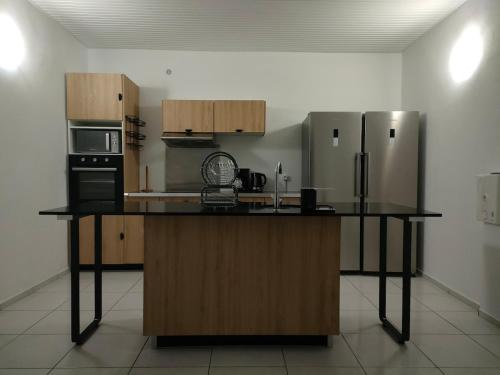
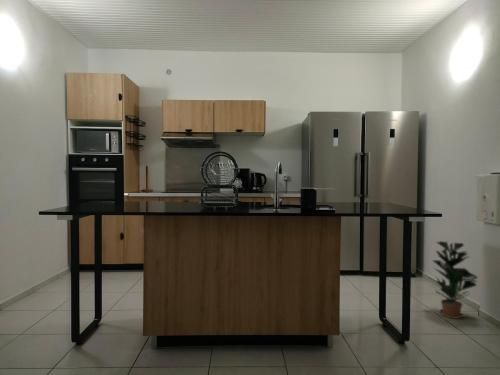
+ potted plant [428,240,479,320]
